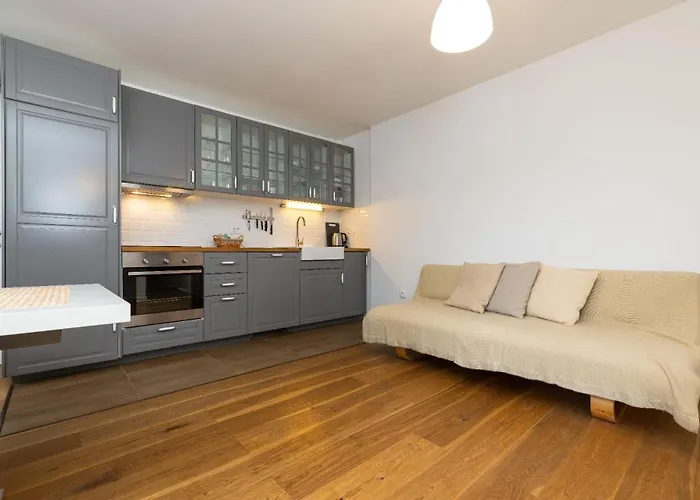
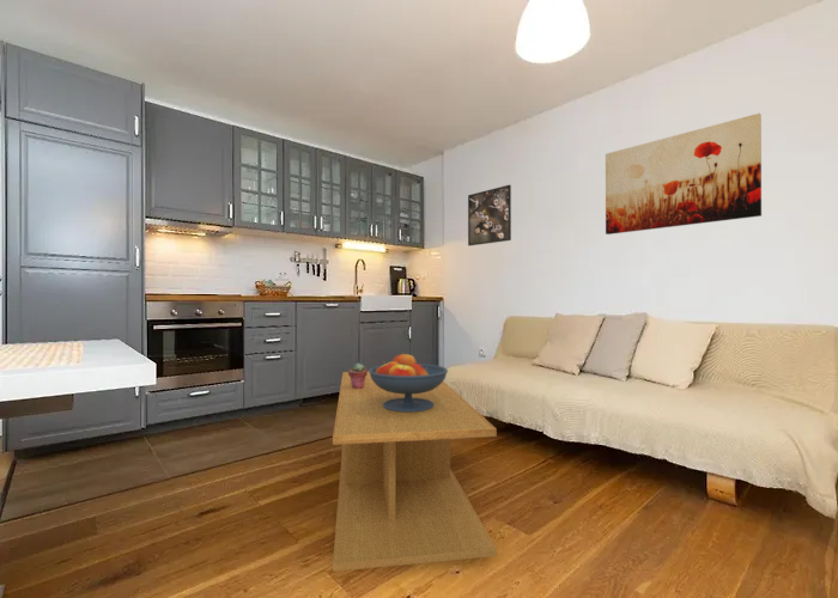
+ potted succulent [347,362,368,389]
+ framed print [467,184,512,246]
+ fruit bowl [368,352,449,413]
+ coffee table [332,371,498,573]
+ wall art [605,112,763,236]
